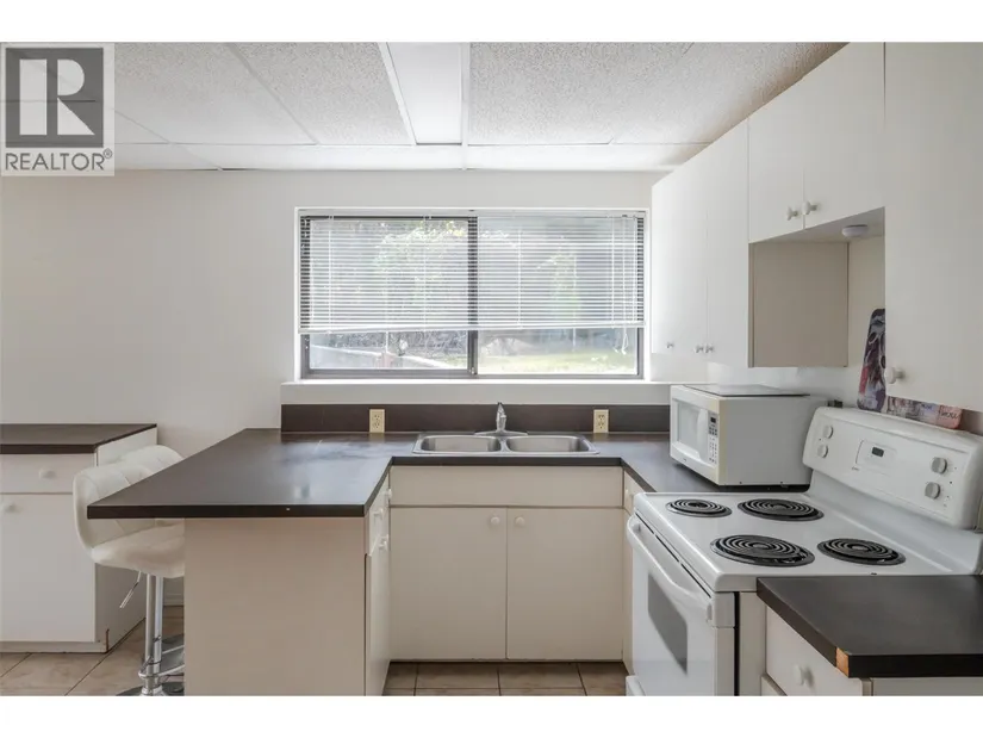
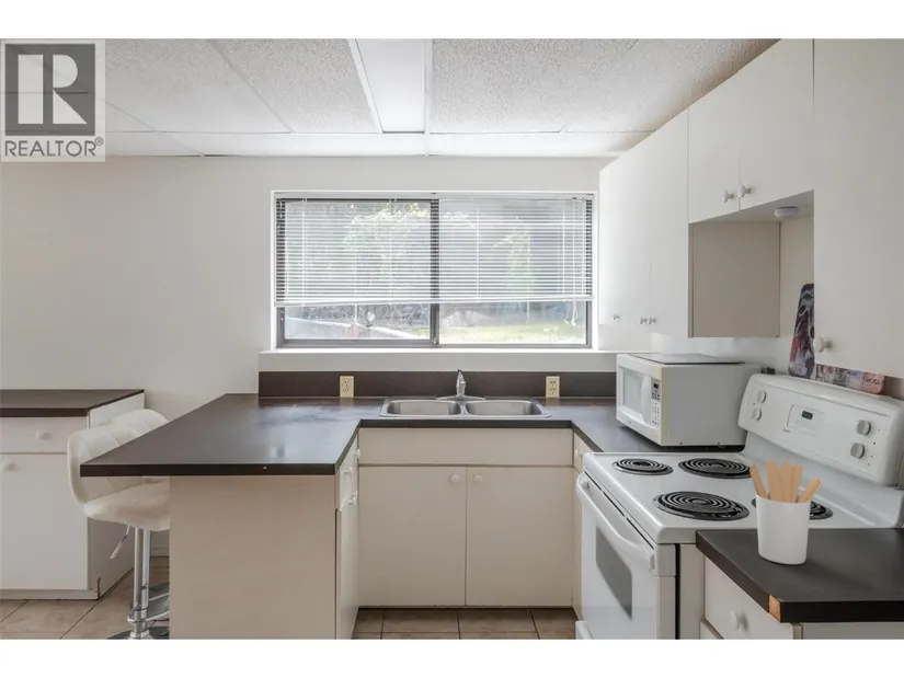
+ utensil holder [748,460,823,565]
